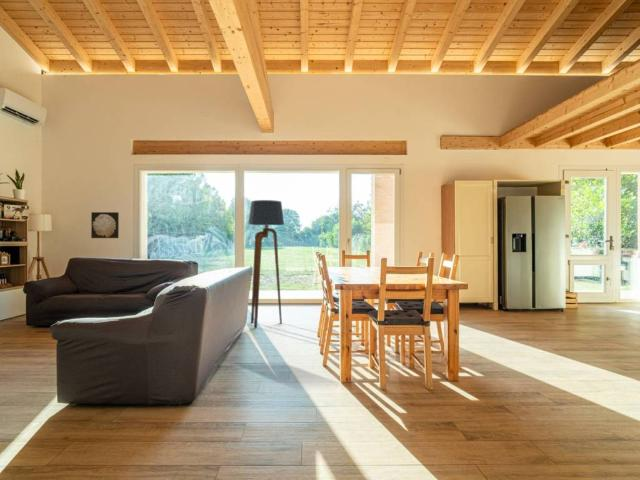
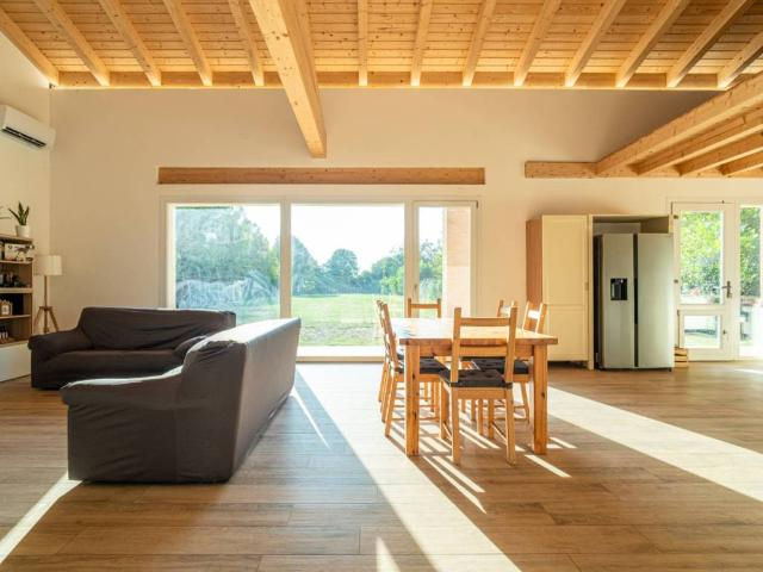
- floor lamp [248,199,285,328]
- wall art [90,211,120,239]
